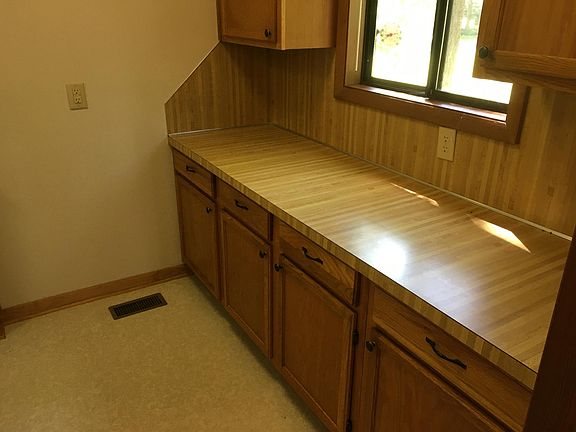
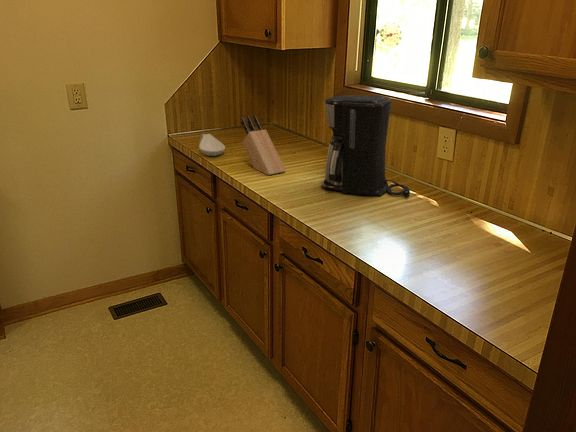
+ coffee maker [320,94,411,197]
+ spoon rest [198,133,226,157]
+ knife block [240,114,287,176]
